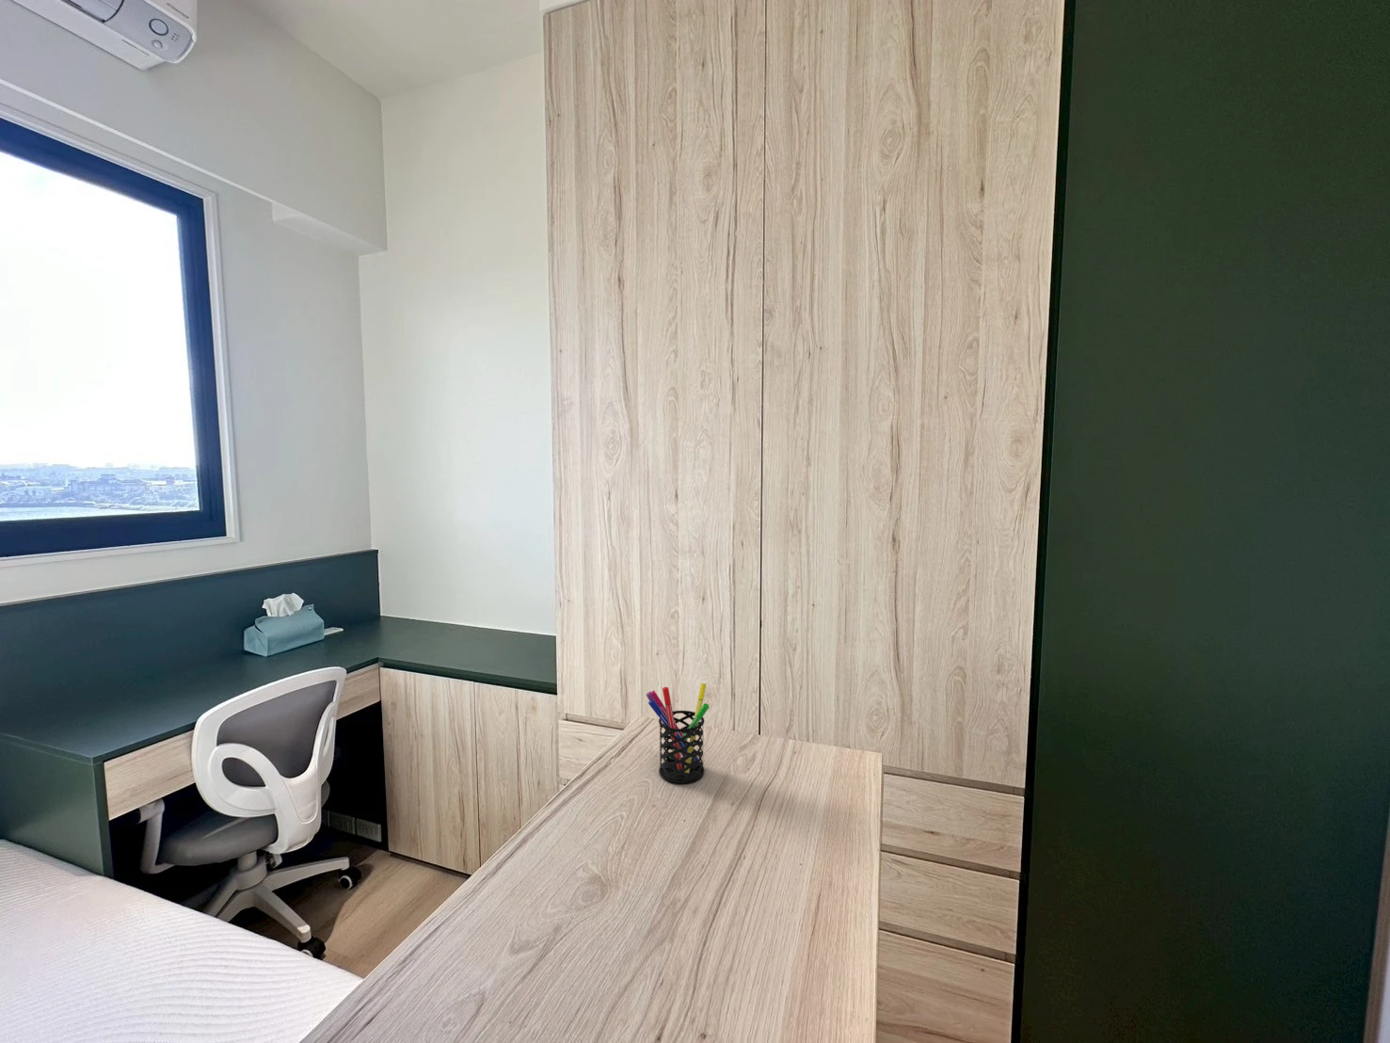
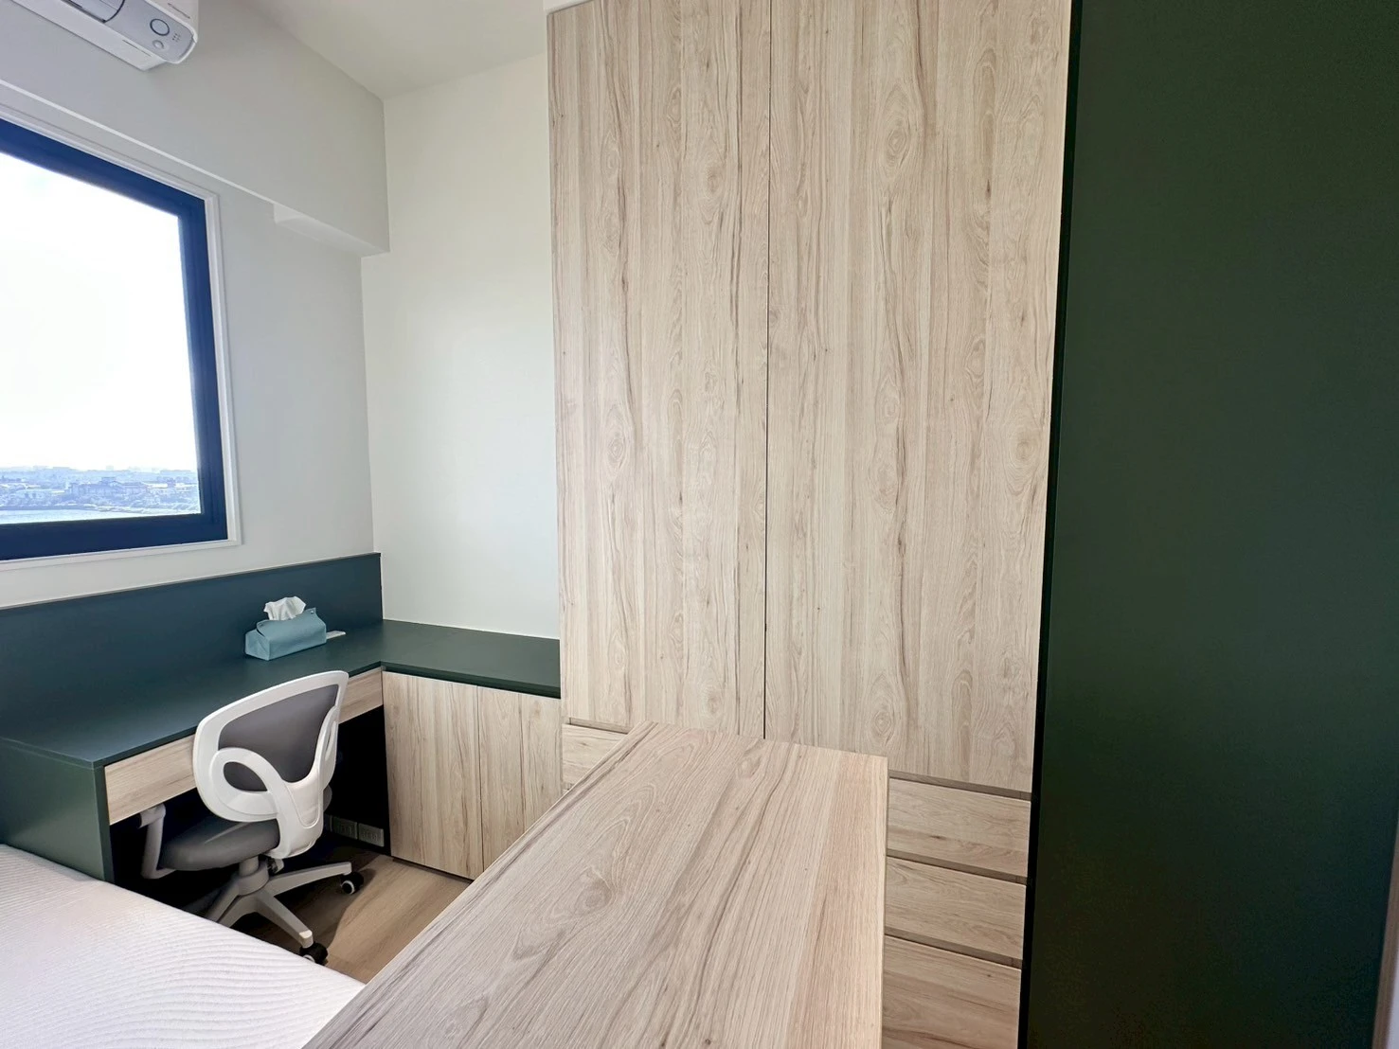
- pen holder [645,683,710,784]
